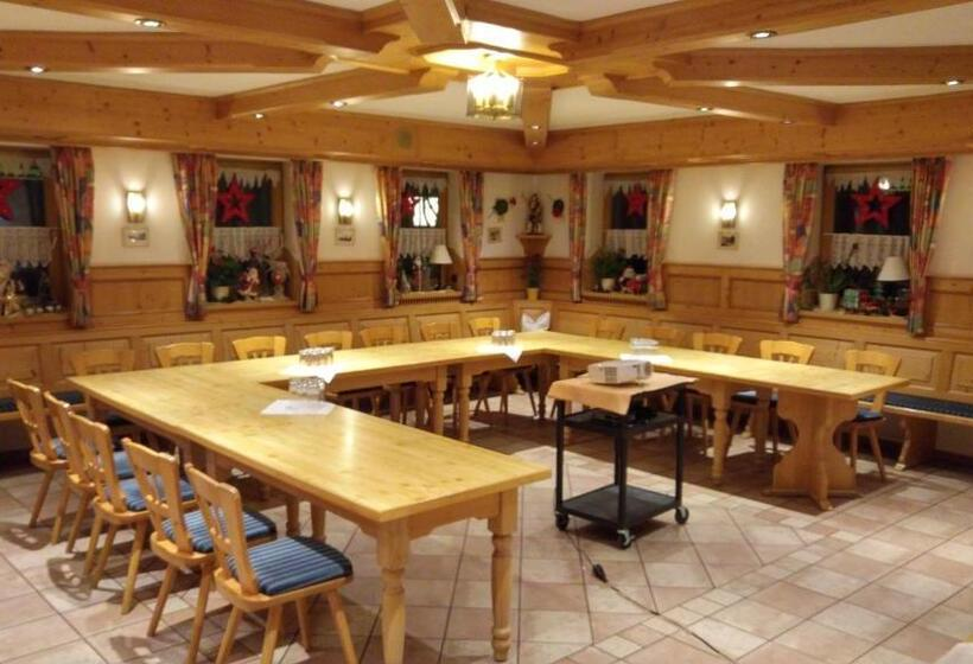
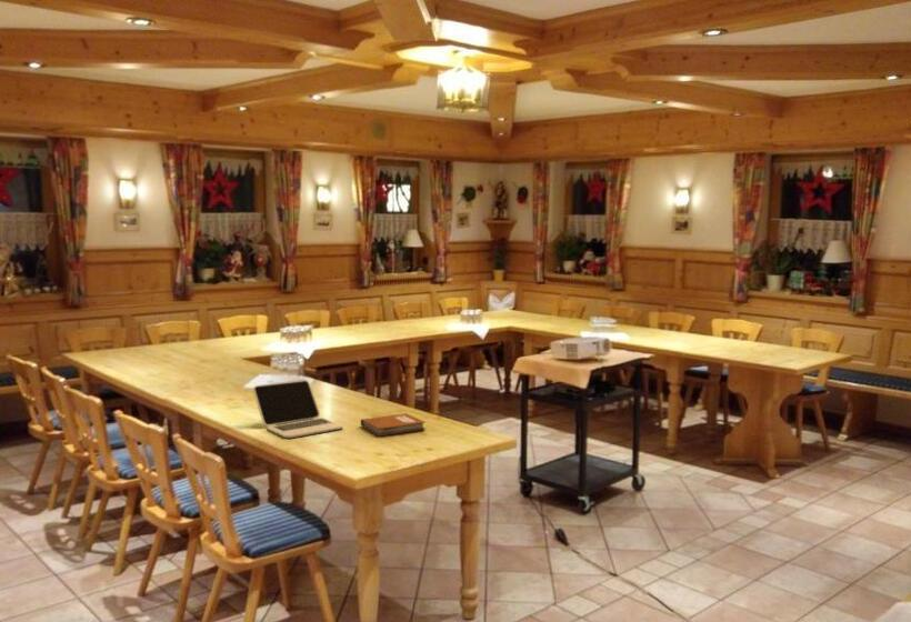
+ laptop [252,379,344,439]
+ notebook [360,412,427,437]
